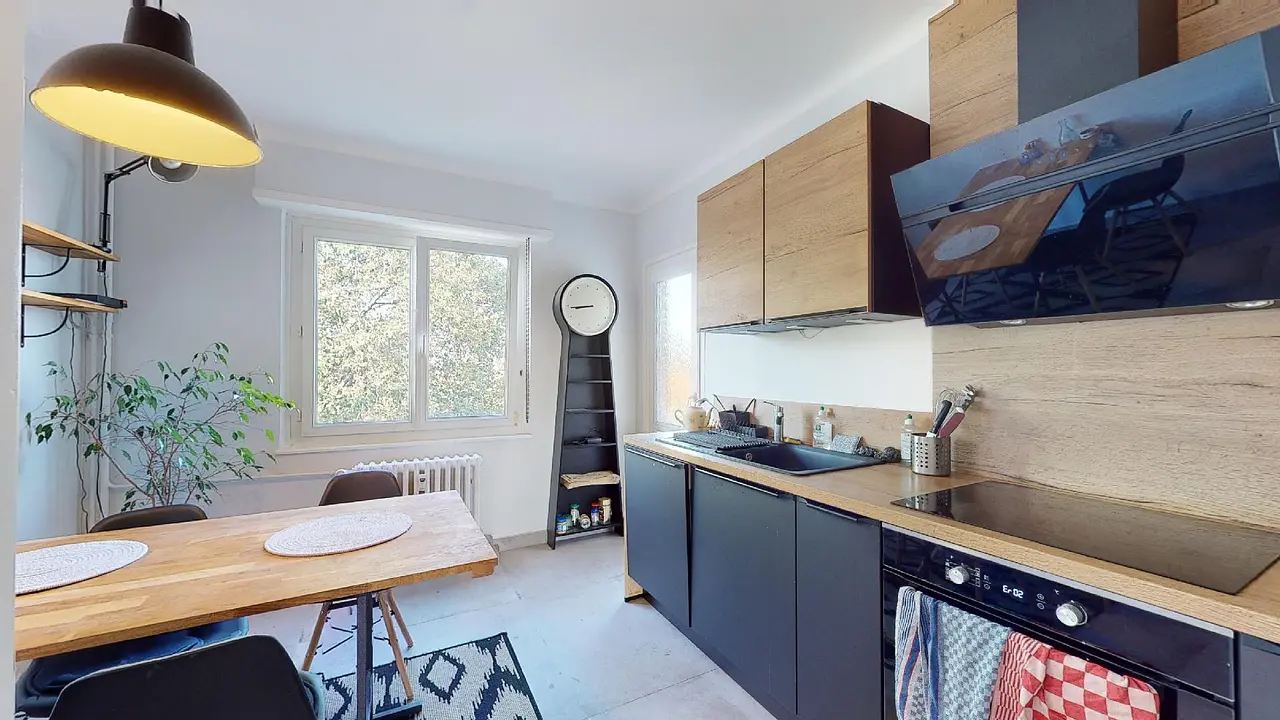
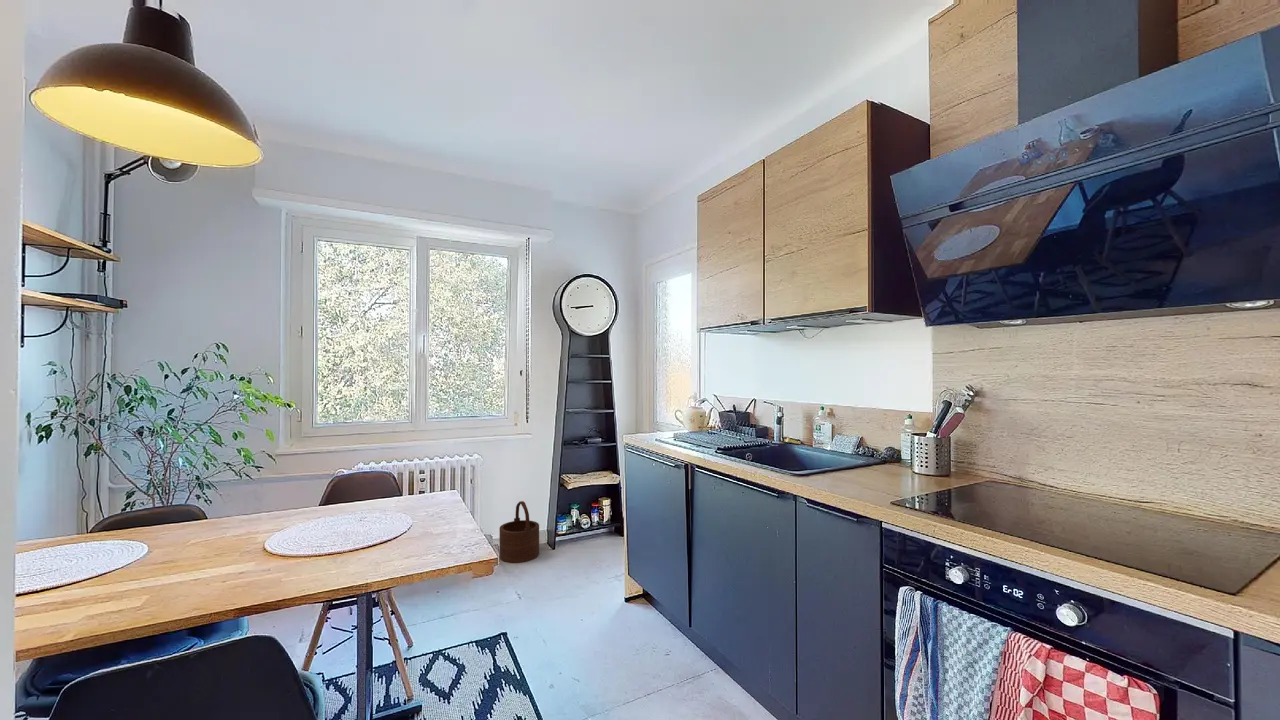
+ wooden bucket [498,500,540,564]
